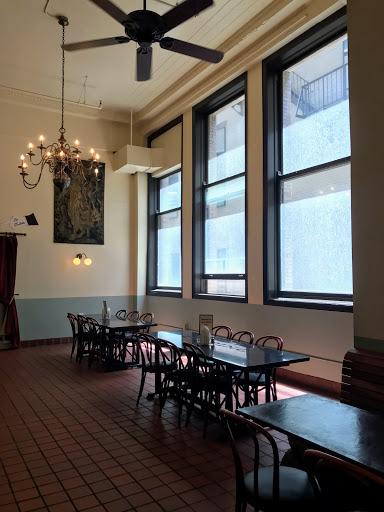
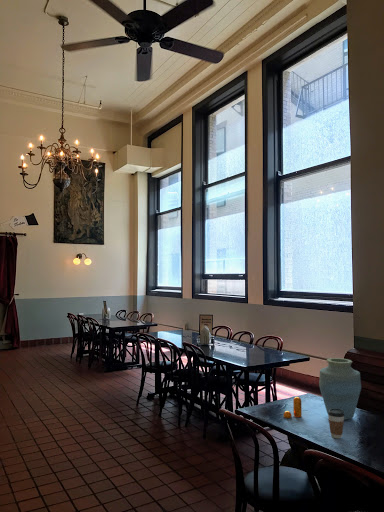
+ coffee cup [327,409,345,440]
+ vase [318,357,362,420]
+ pepper shaker [283,396,303,419]
